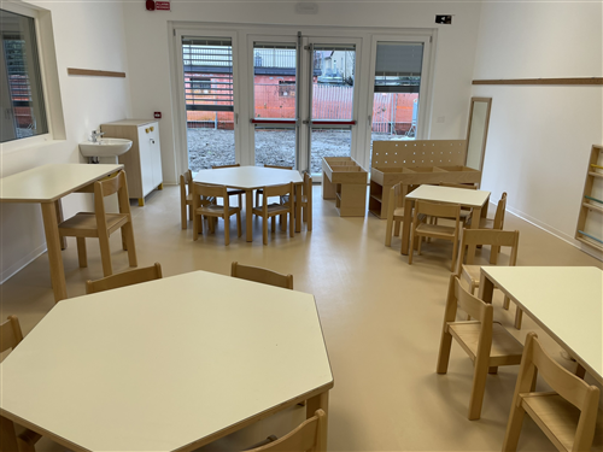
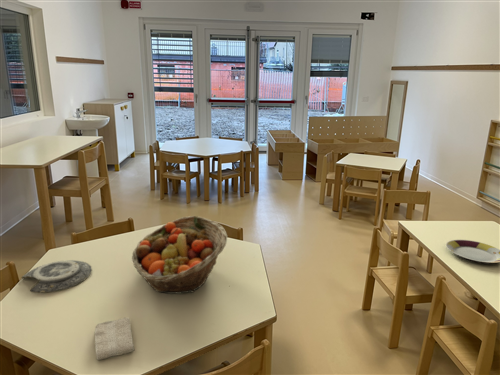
+ washcloth [94,316,135,361]
+ fruit basket [131,215,228,295]
+ plate [20,259,93,293]
+ plate [445,239,500,264]
